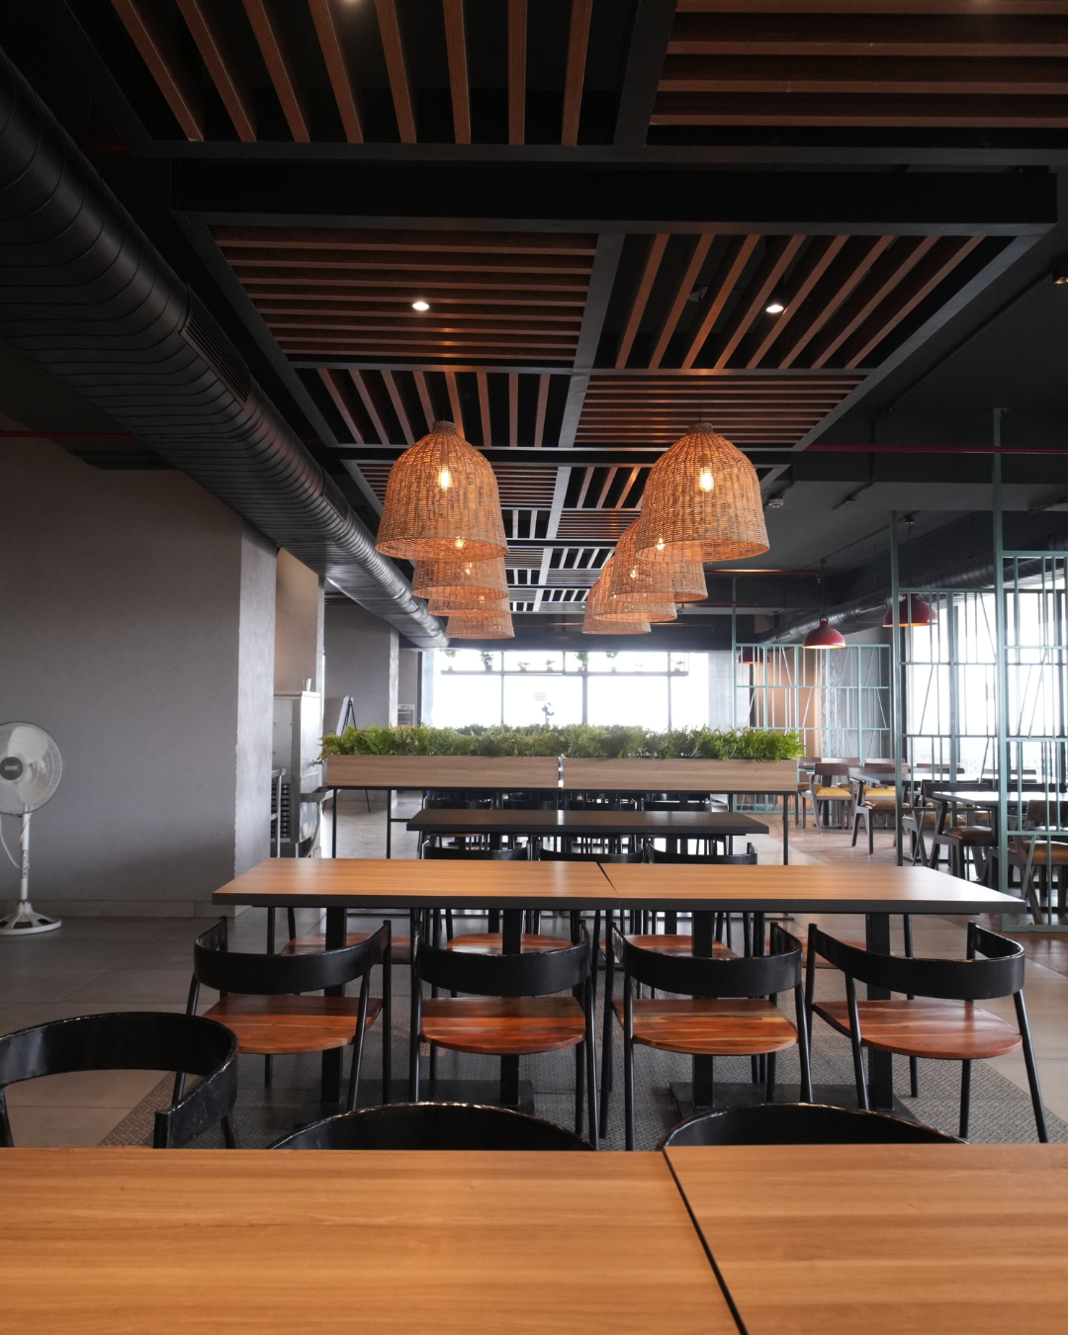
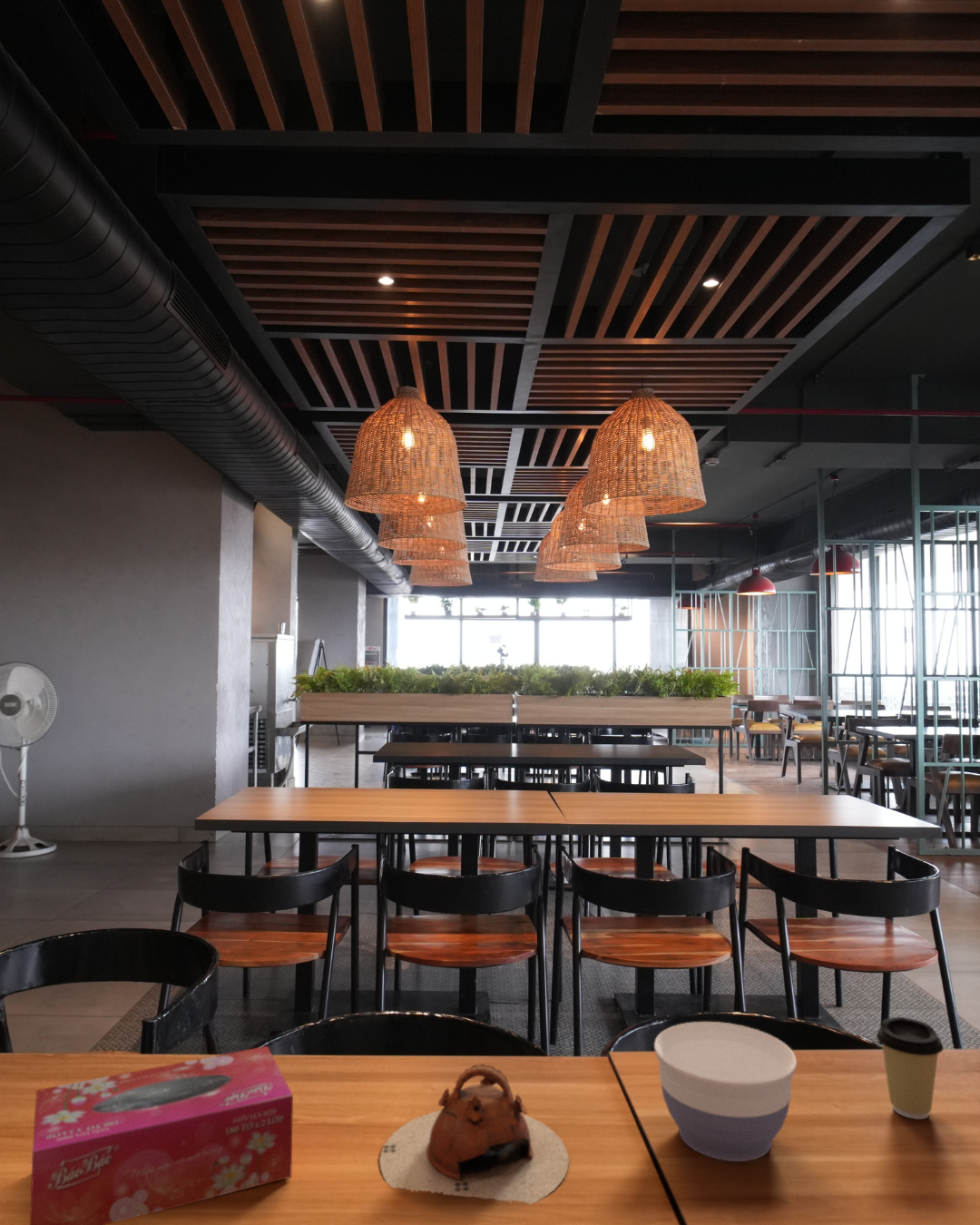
+ teapot [377,1063,570,1205]
+ bowl [653,1021,798,1162]
+ coffee cup [876,1016,945,1120]
+ tissue box [29,1045,294,1225]
